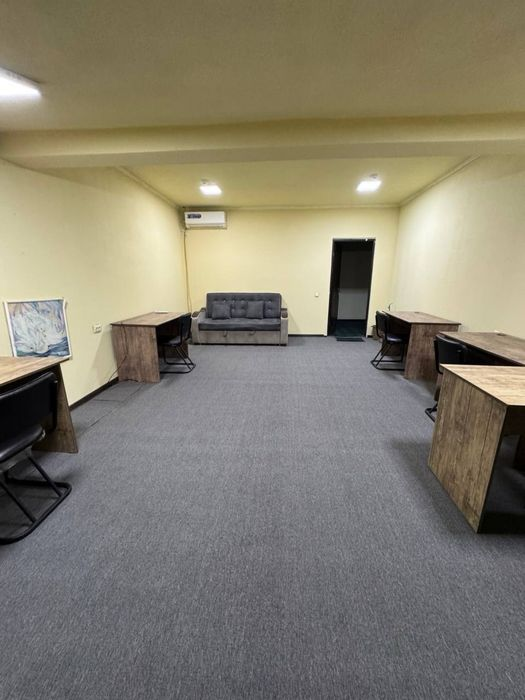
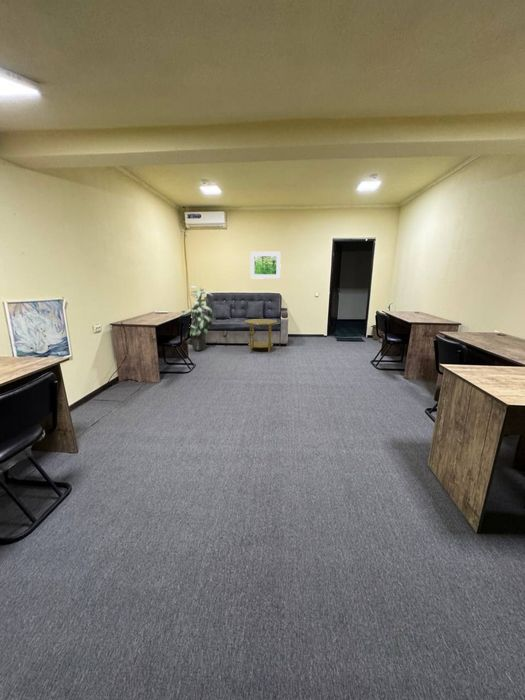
+ indoor plant [180,285,217,352]
+ side table [244,318,278,354]
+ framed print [249,251,282,280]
